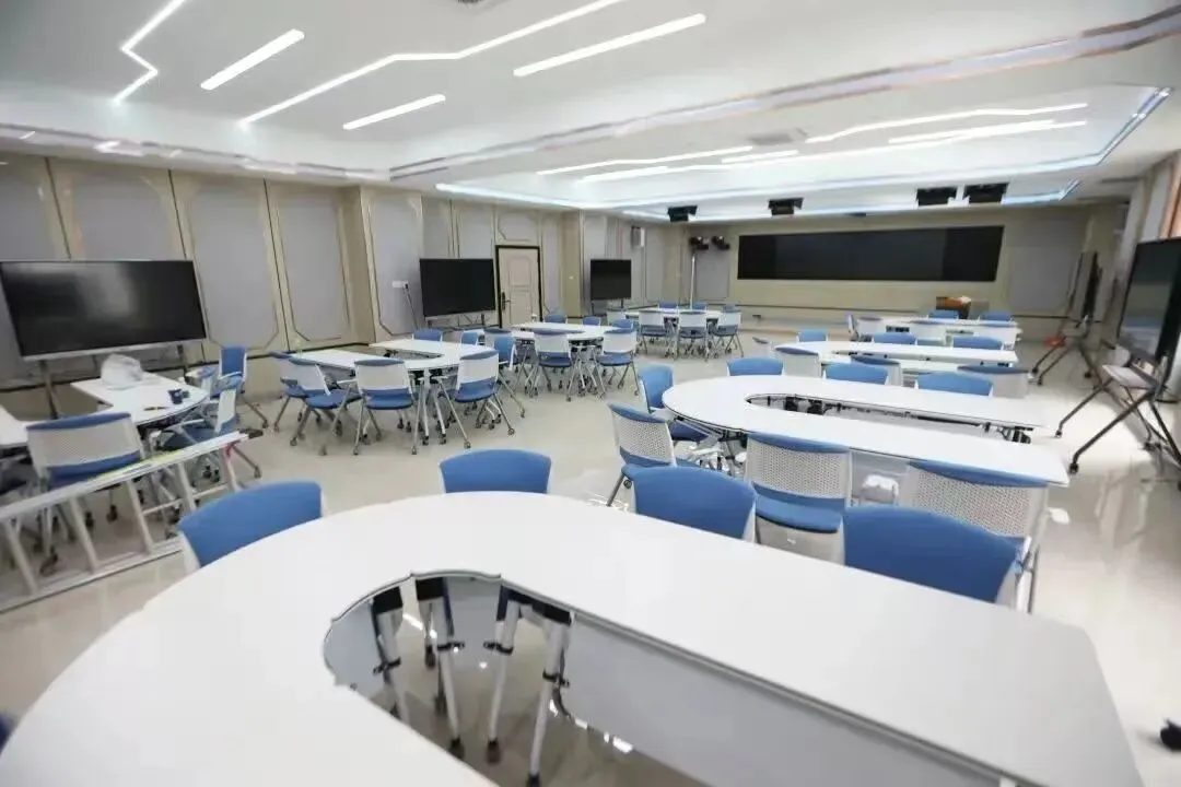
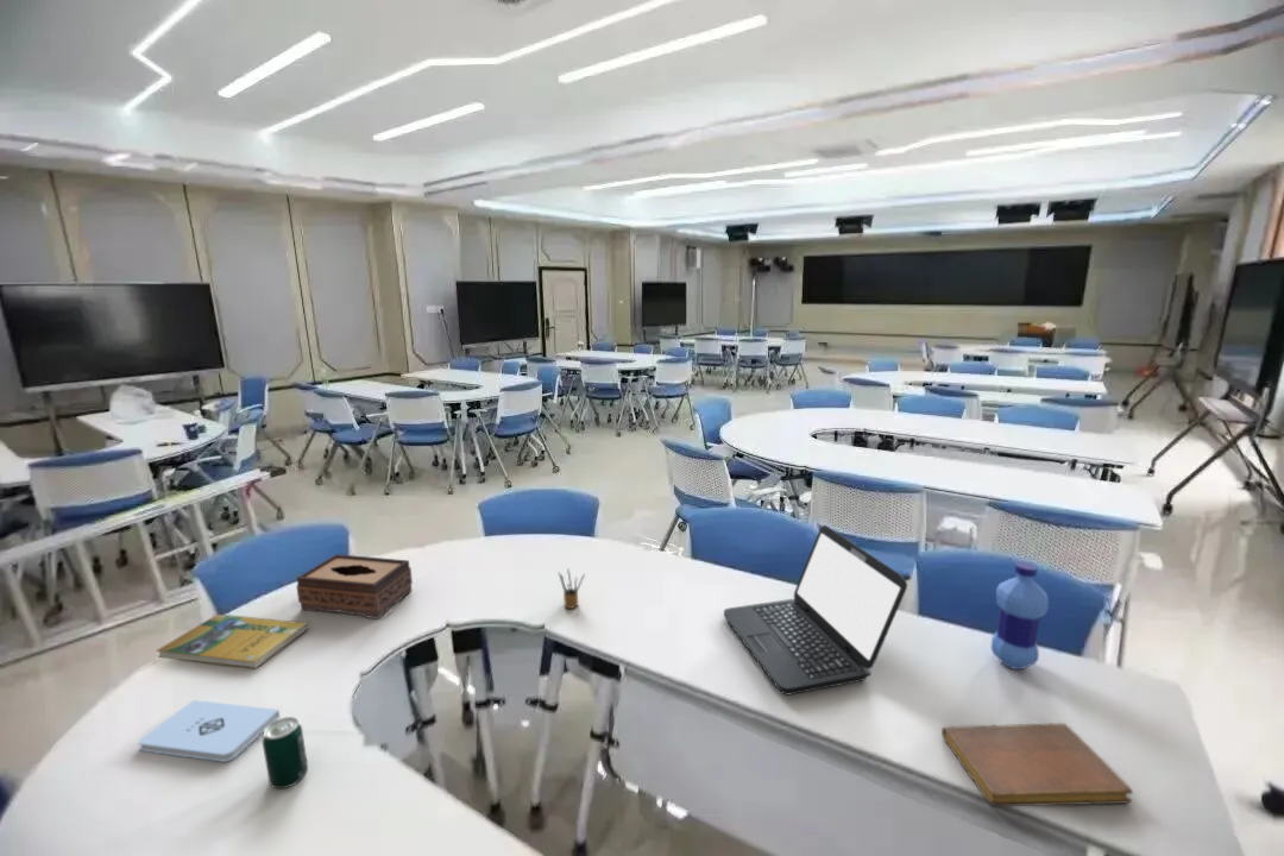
+ notebook [940,722,1134,807]
+ beverage can [262,716,309,789]
+ water bottle [990,560,1050,671]
+ booklet [155,613,309,669]
+ pencil box [558,568,586,610]
+ tissue box [295,553,414,619]
+ notepad [138,699,281,763]
+ laptop [723,524,908,697]
